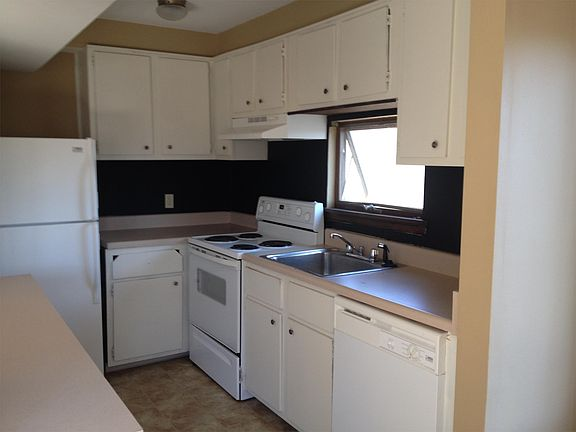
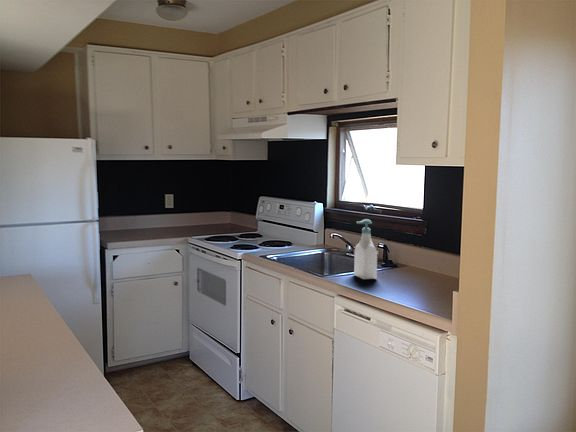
+ soap bottle [353,218,378,280]
